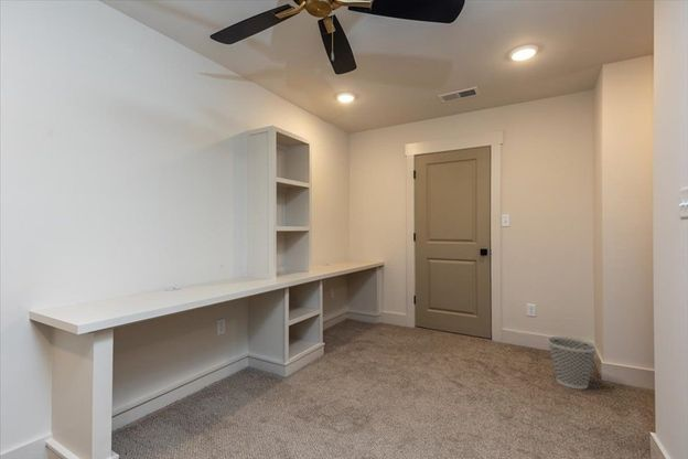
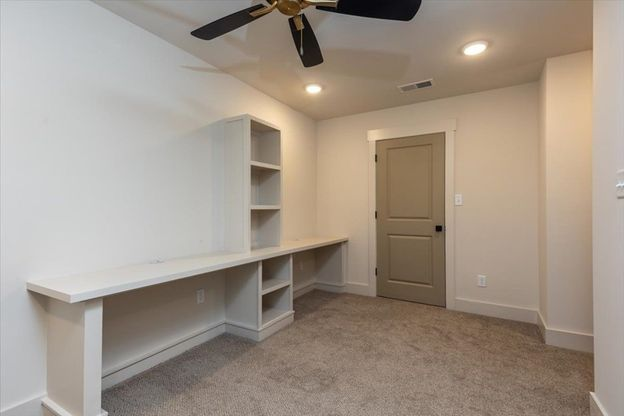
- wastebasket [547,335,598,391]
